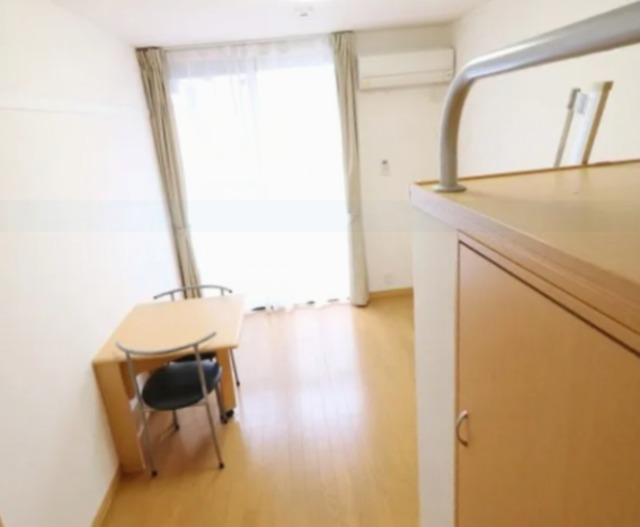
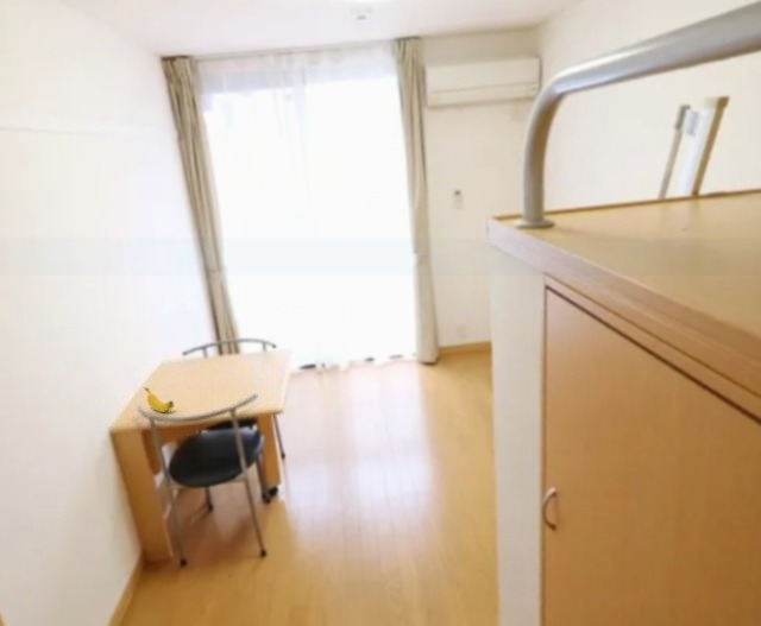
+ banana [144,386,175,413]
